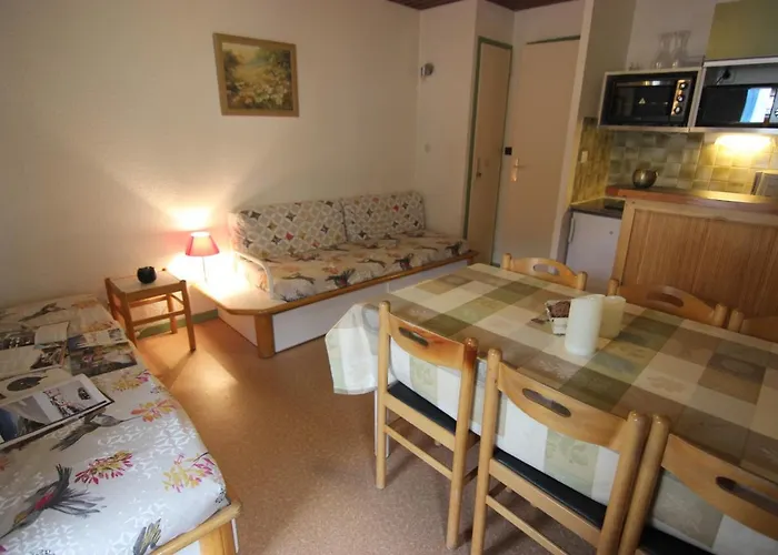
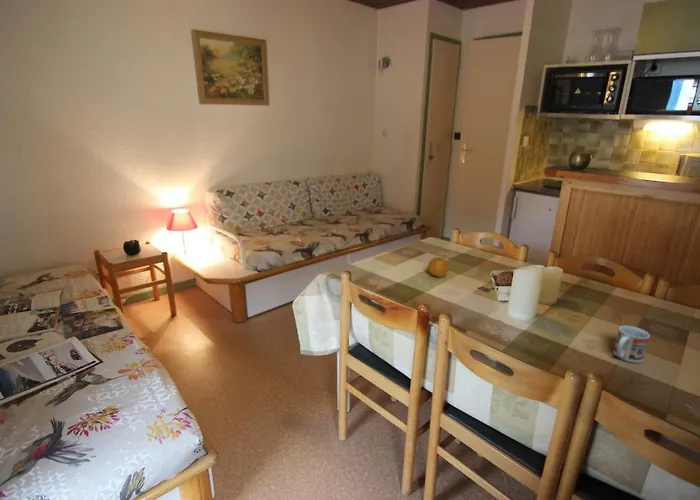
+ cup [612,325,651,364]
+ fruit [427,256,450,278]
